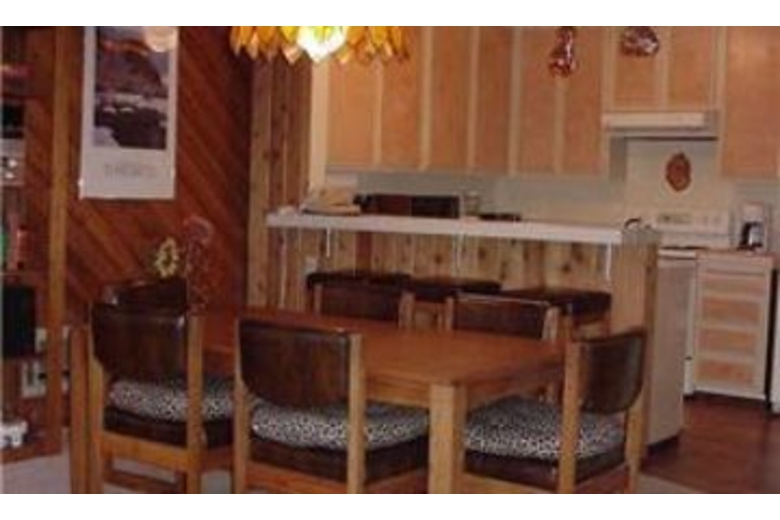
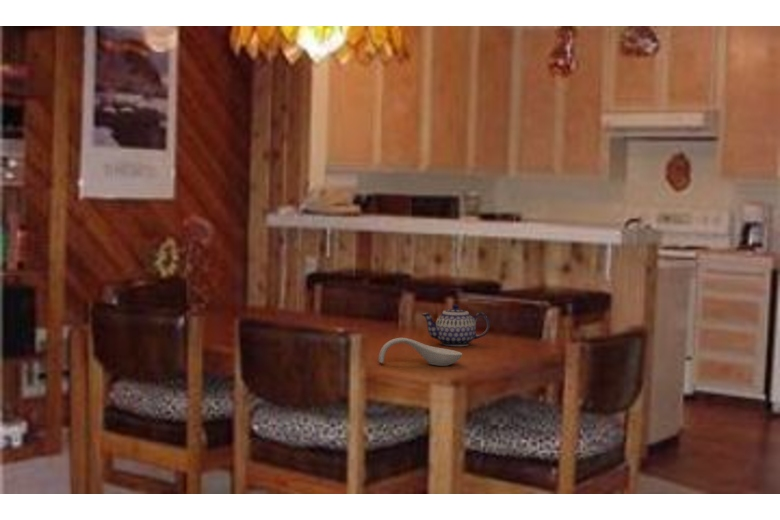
+ spoon rest [378,337,463,367]
+ teapot [421,303,490,347]
